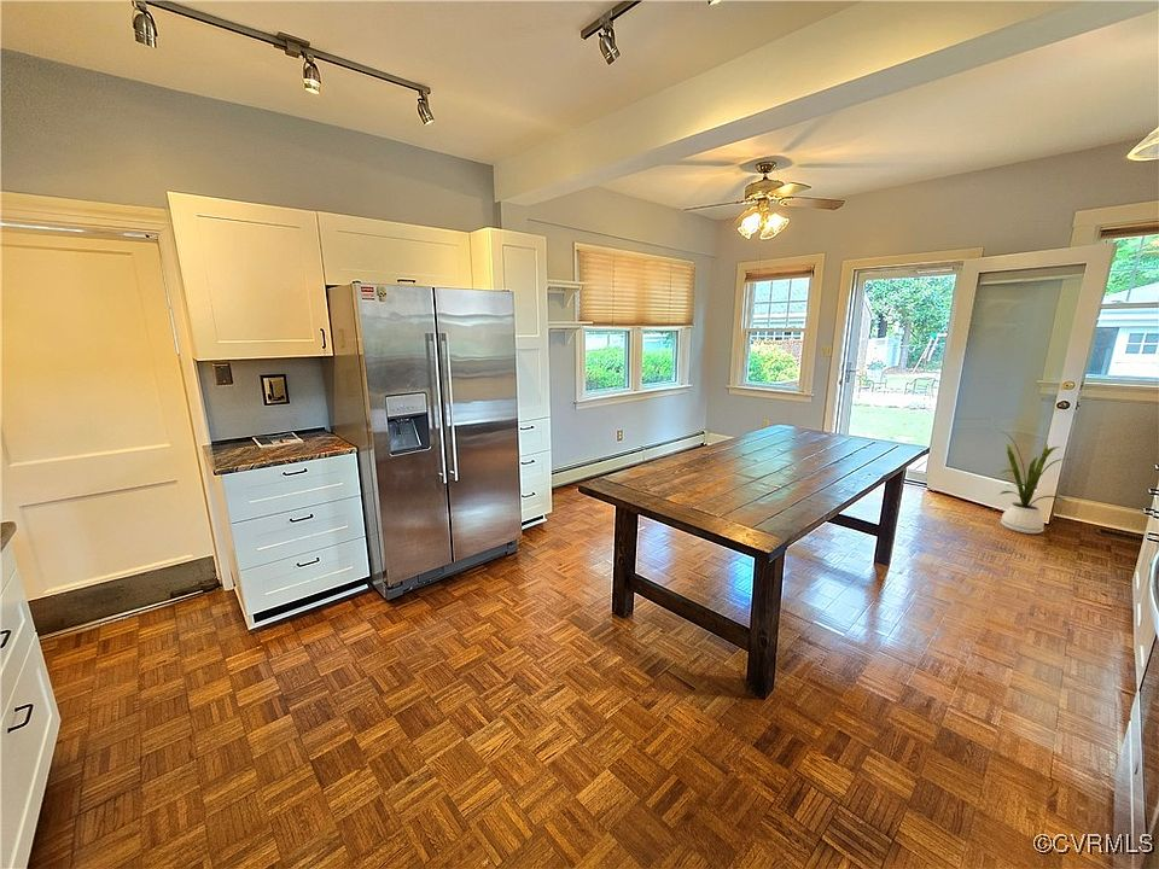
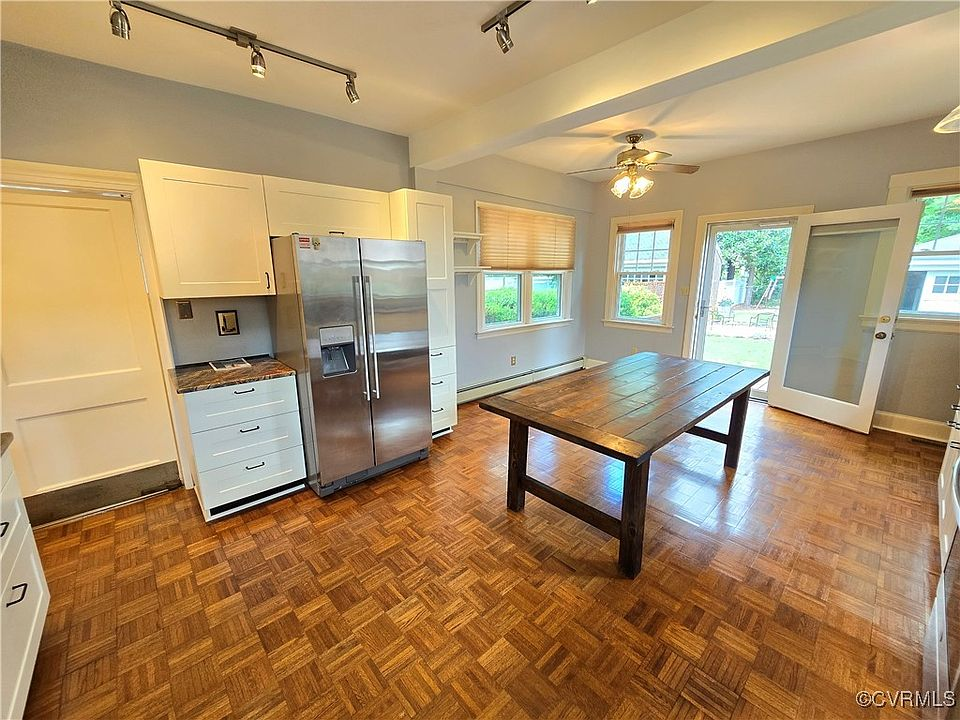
- house plant [994,427,1072,535]
